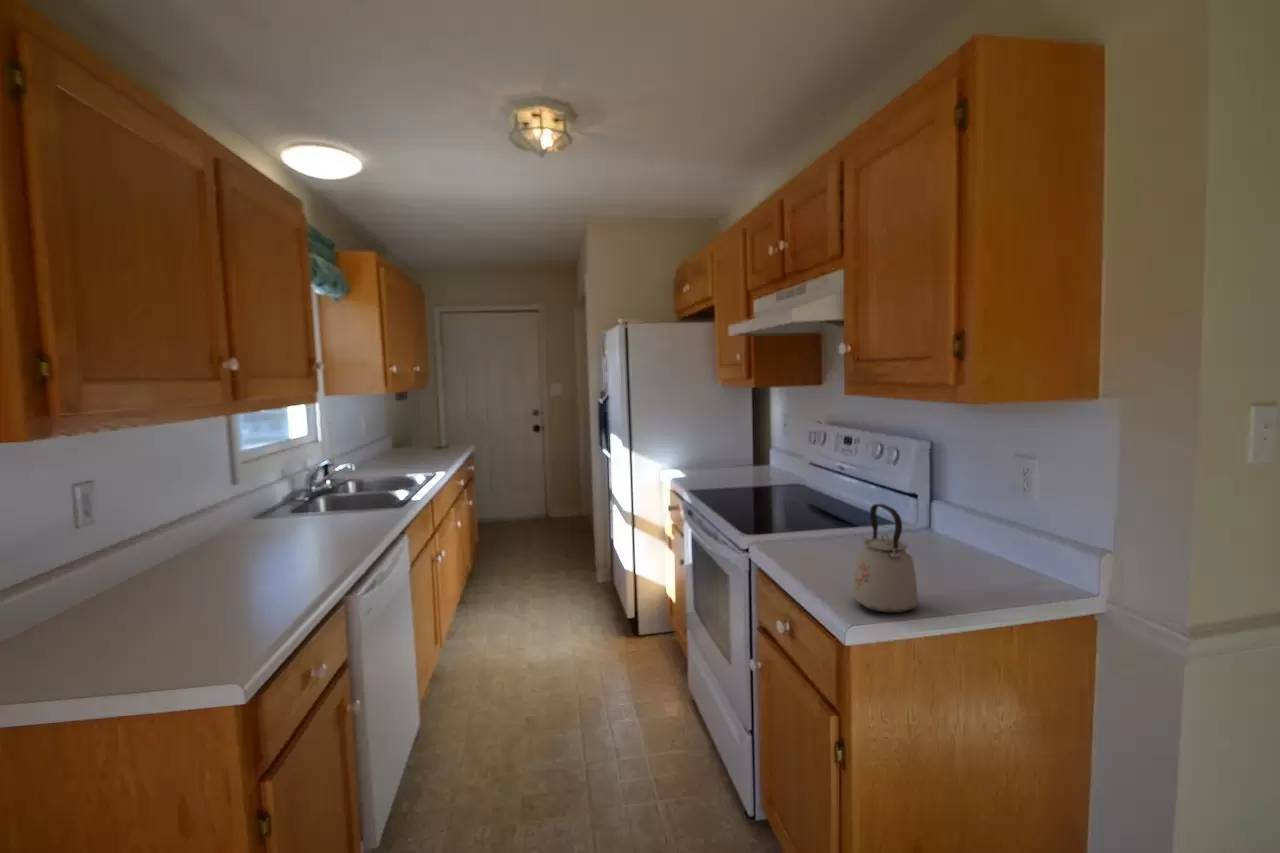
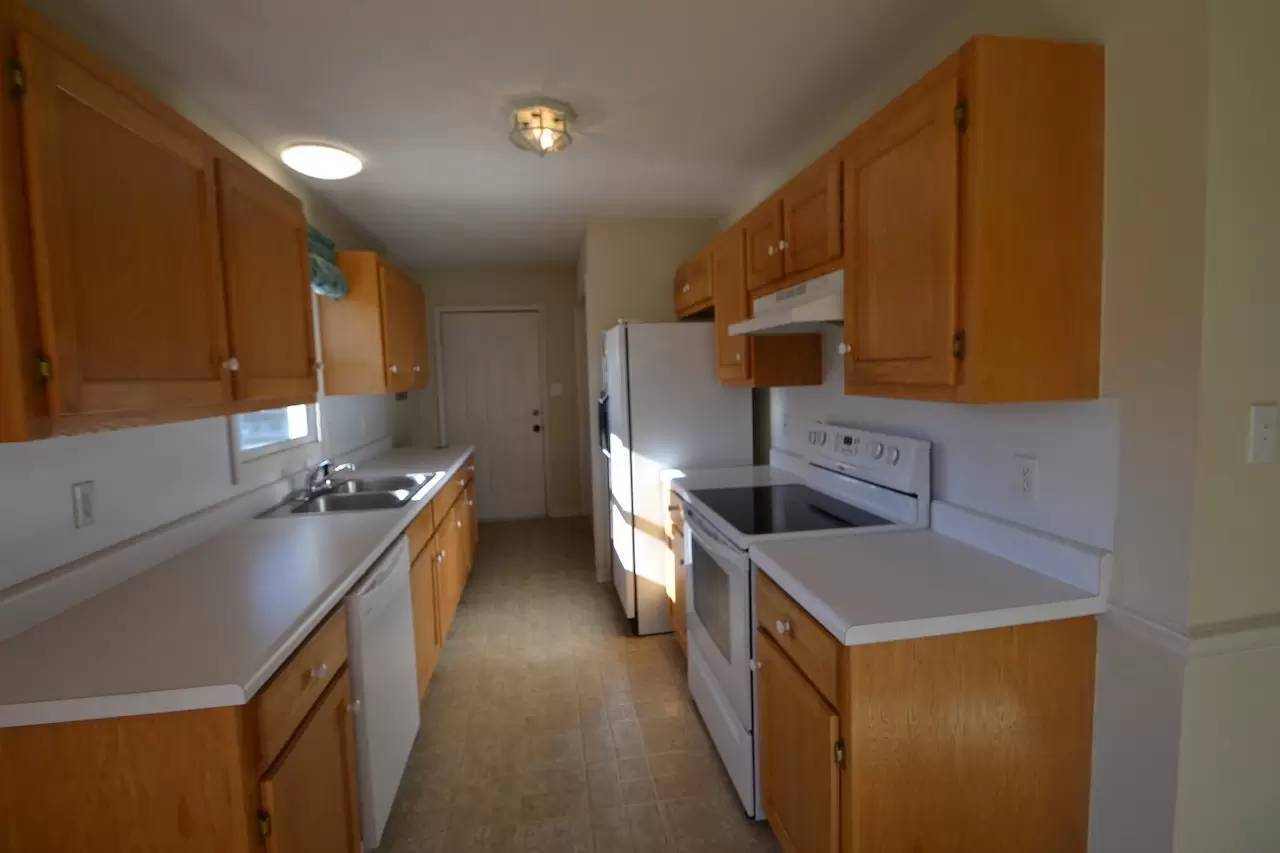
- kettle [852,503,919,614]
